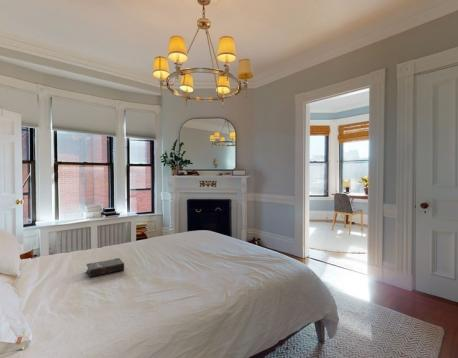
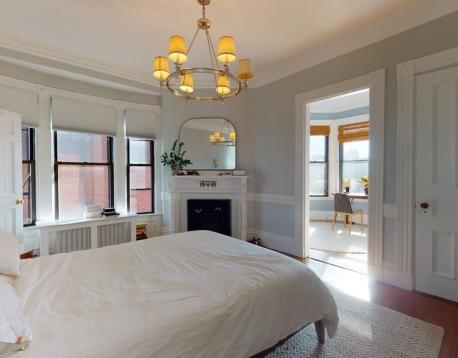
- hardback book [86,257,125,278]
